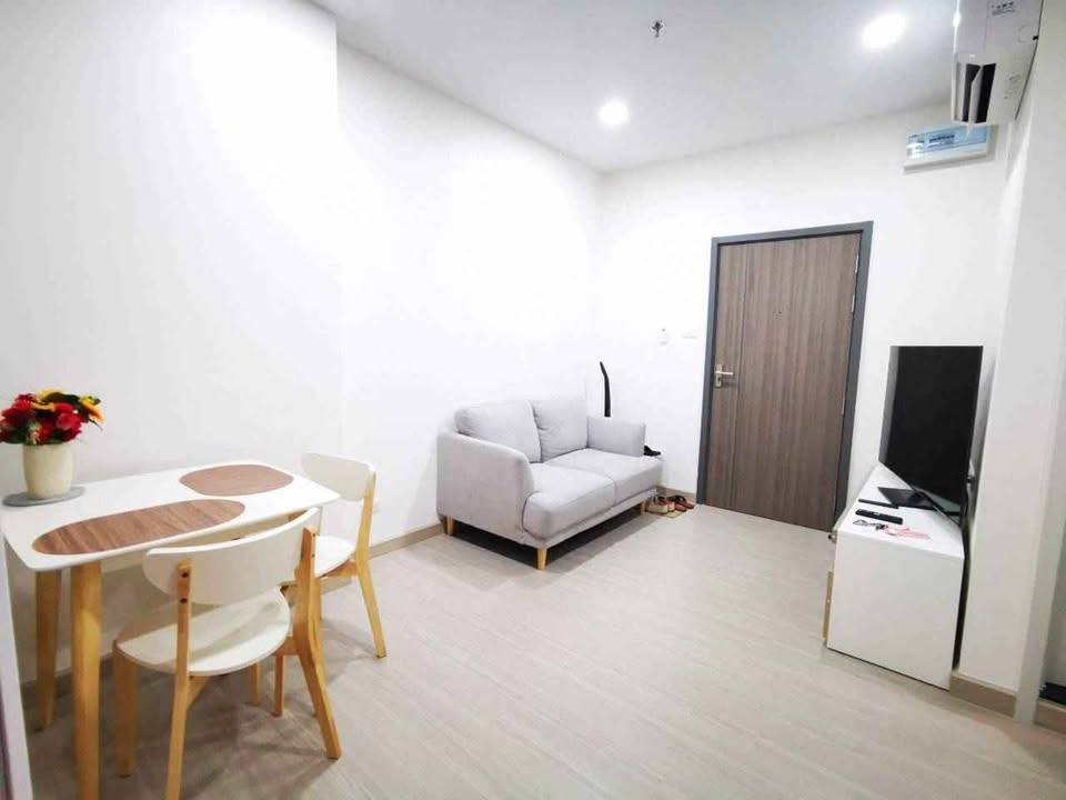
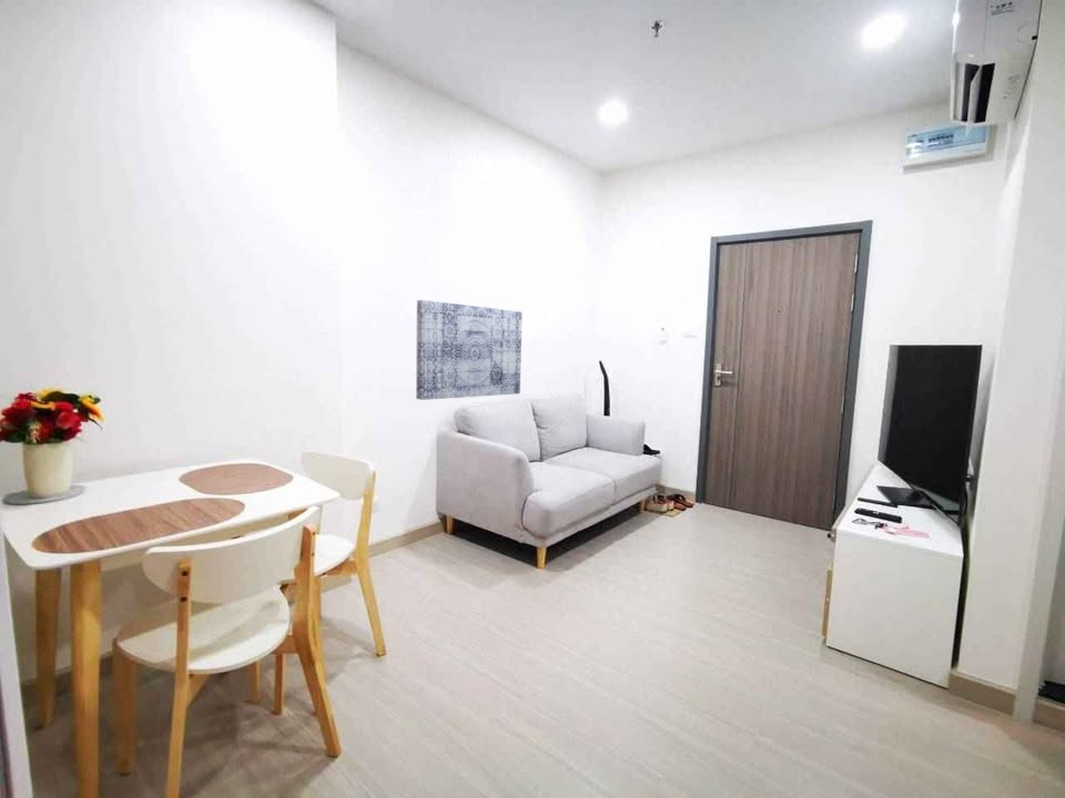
+ wall art [415,299,524,401]
